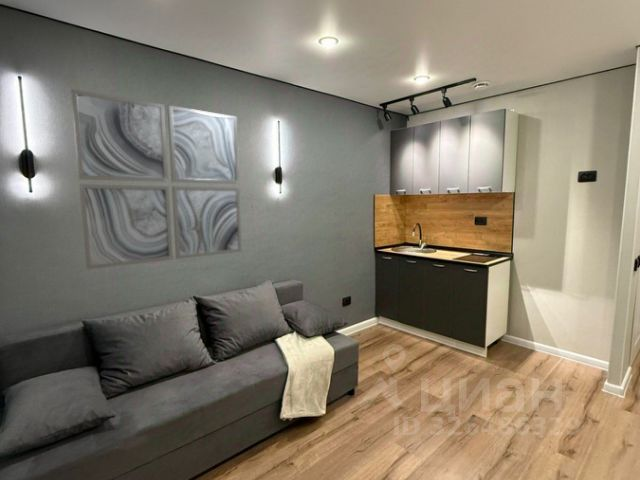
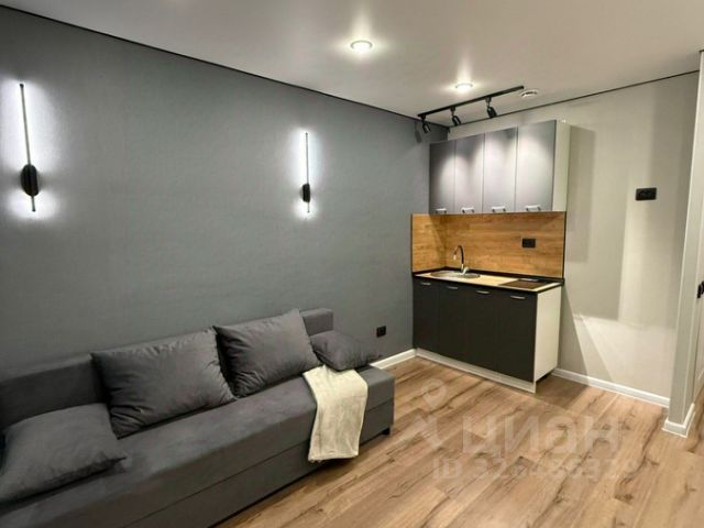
- wall art [70,88,243,270]
